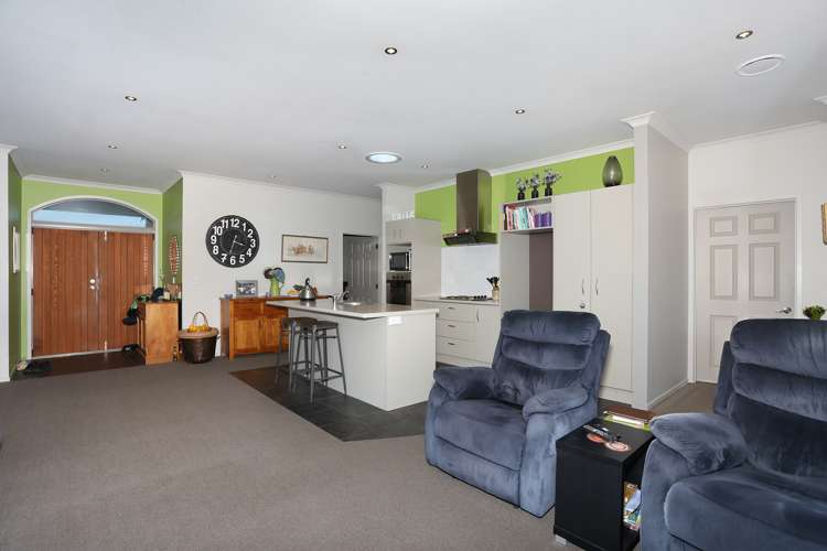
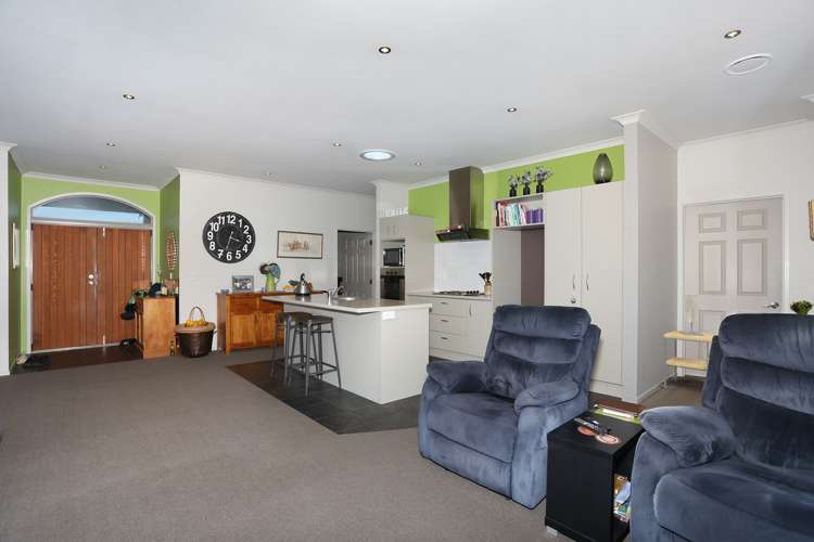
+ table lamp [681,294,704,336]
+ side table [663,330,718,389]
